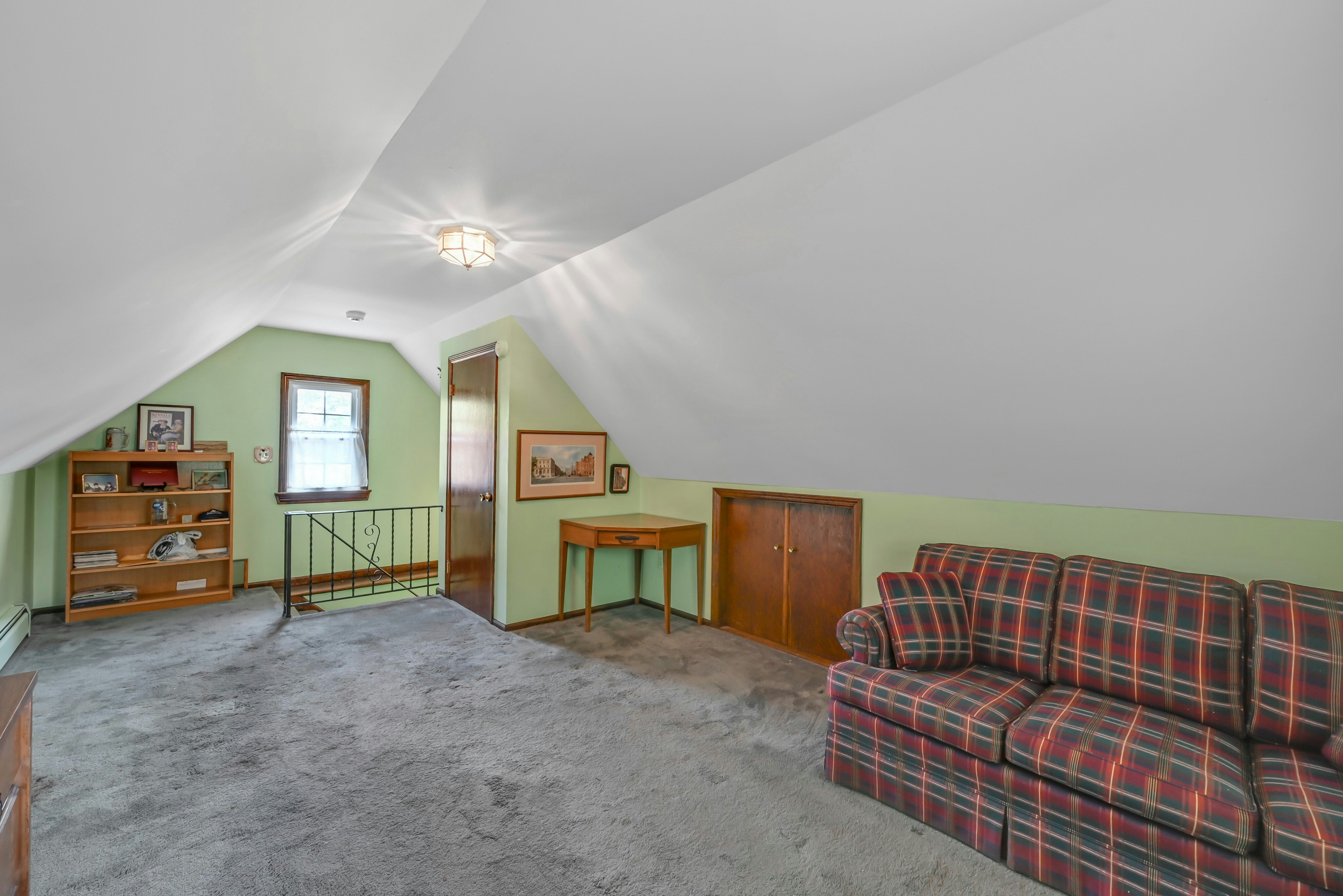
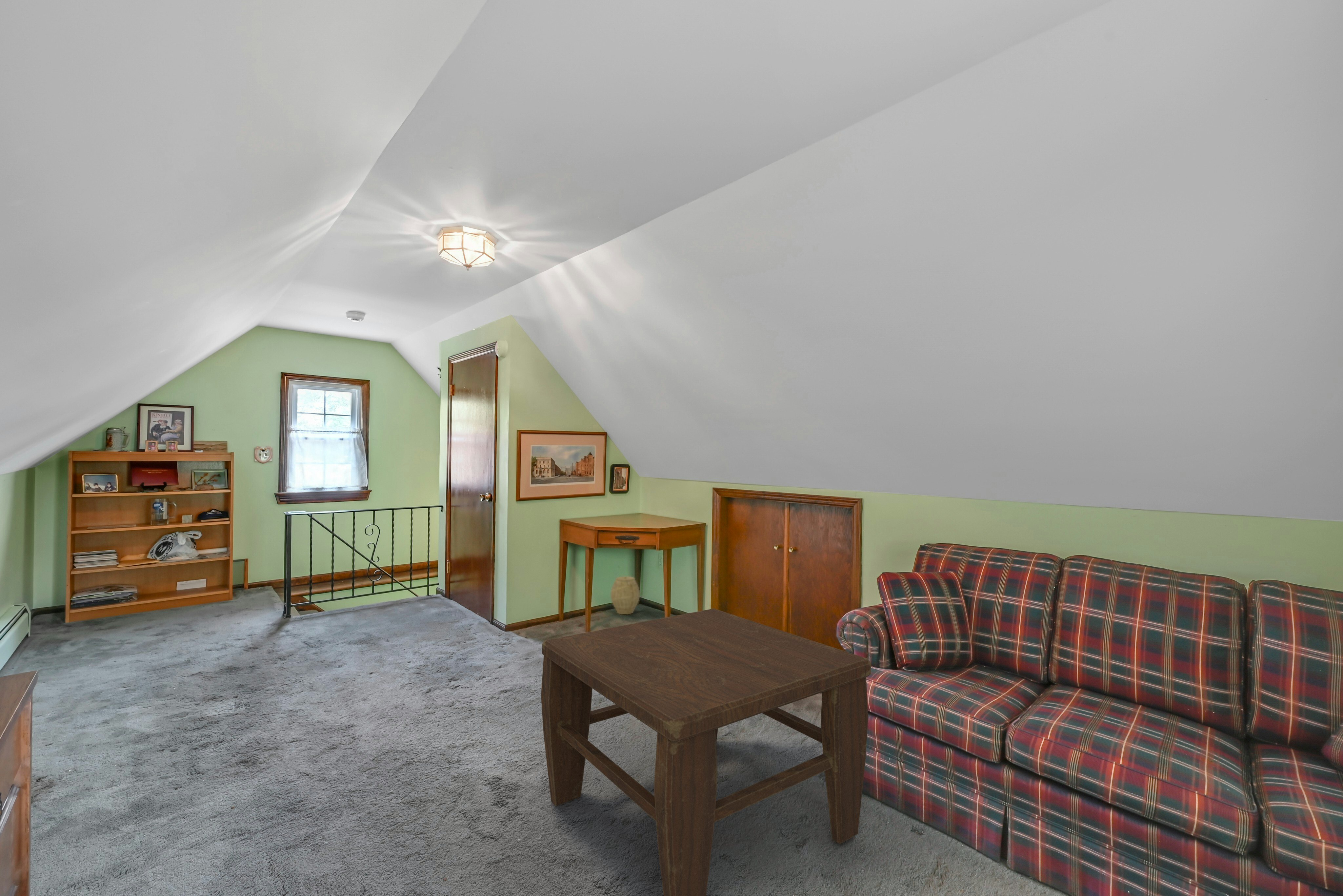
+ coffee table [541,608,871,896]
+ woven basket [610,576,640,615]
